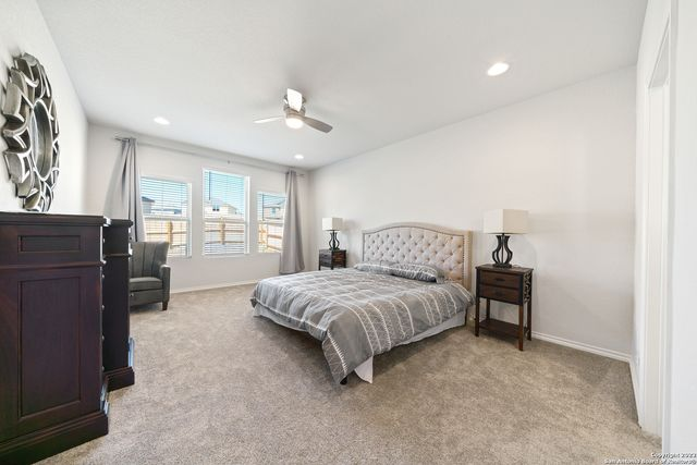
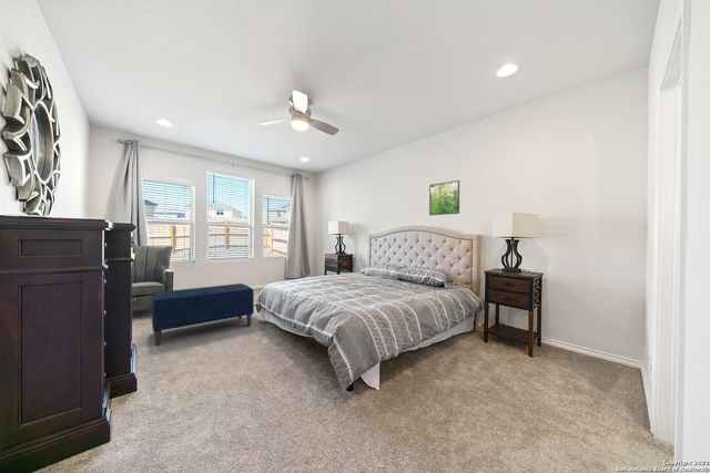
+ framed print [428,179,460,216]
+ bench [150,282,255,346]
